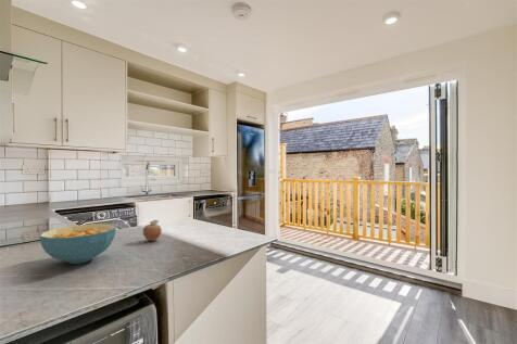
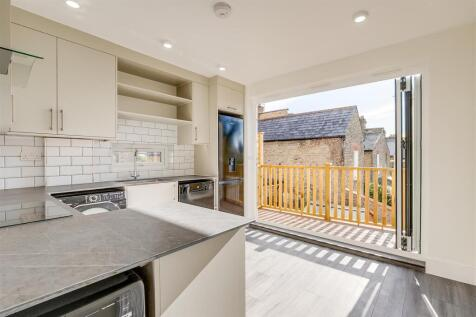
- cereal bowl [39,222,117,265]
- fruit [142,219,163,242]
